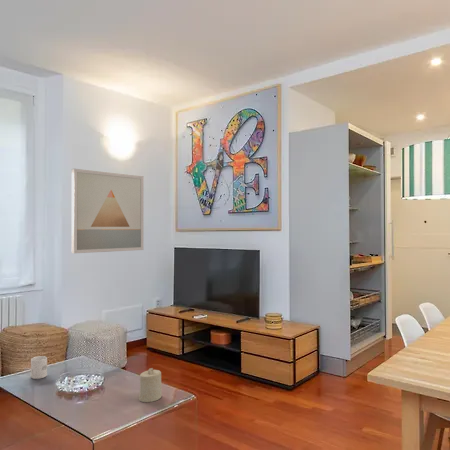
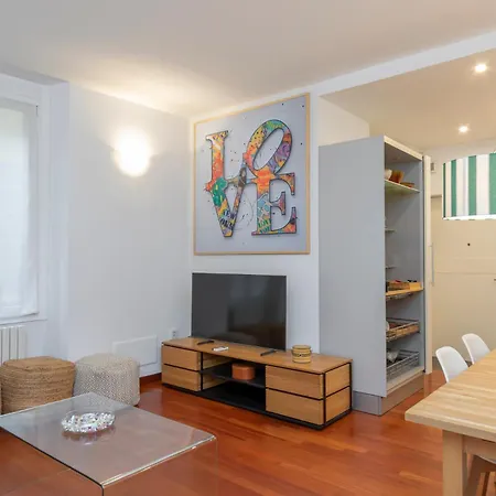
- candle [138,367,162,403]
- mug [30,355,48,380]
- wall art [71,168,144,254]
